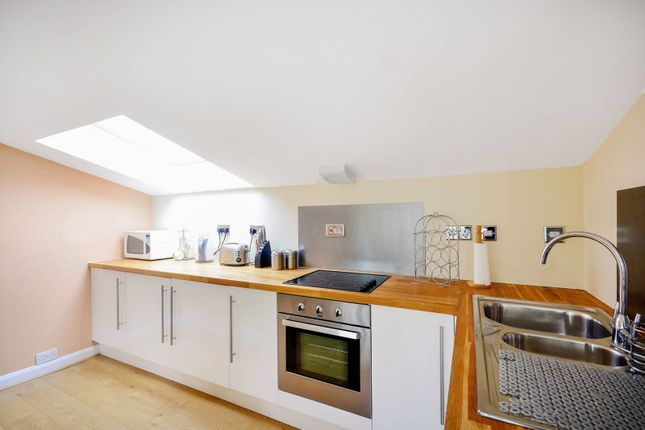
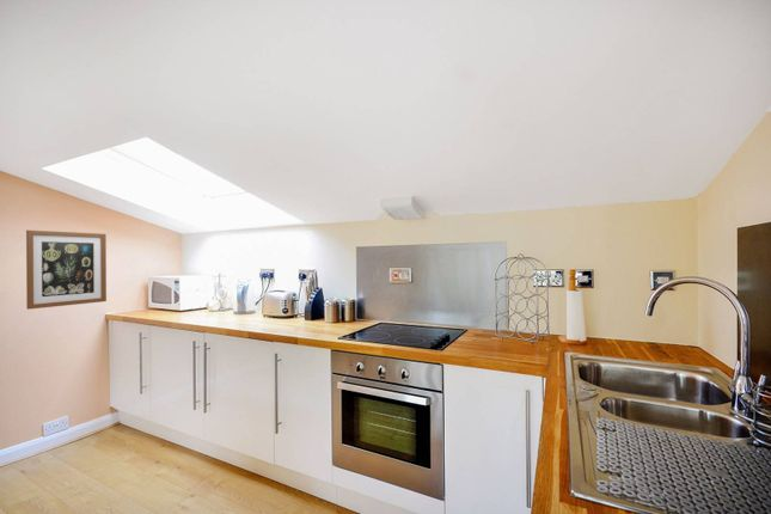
+ wall art [25,230,108,311]
